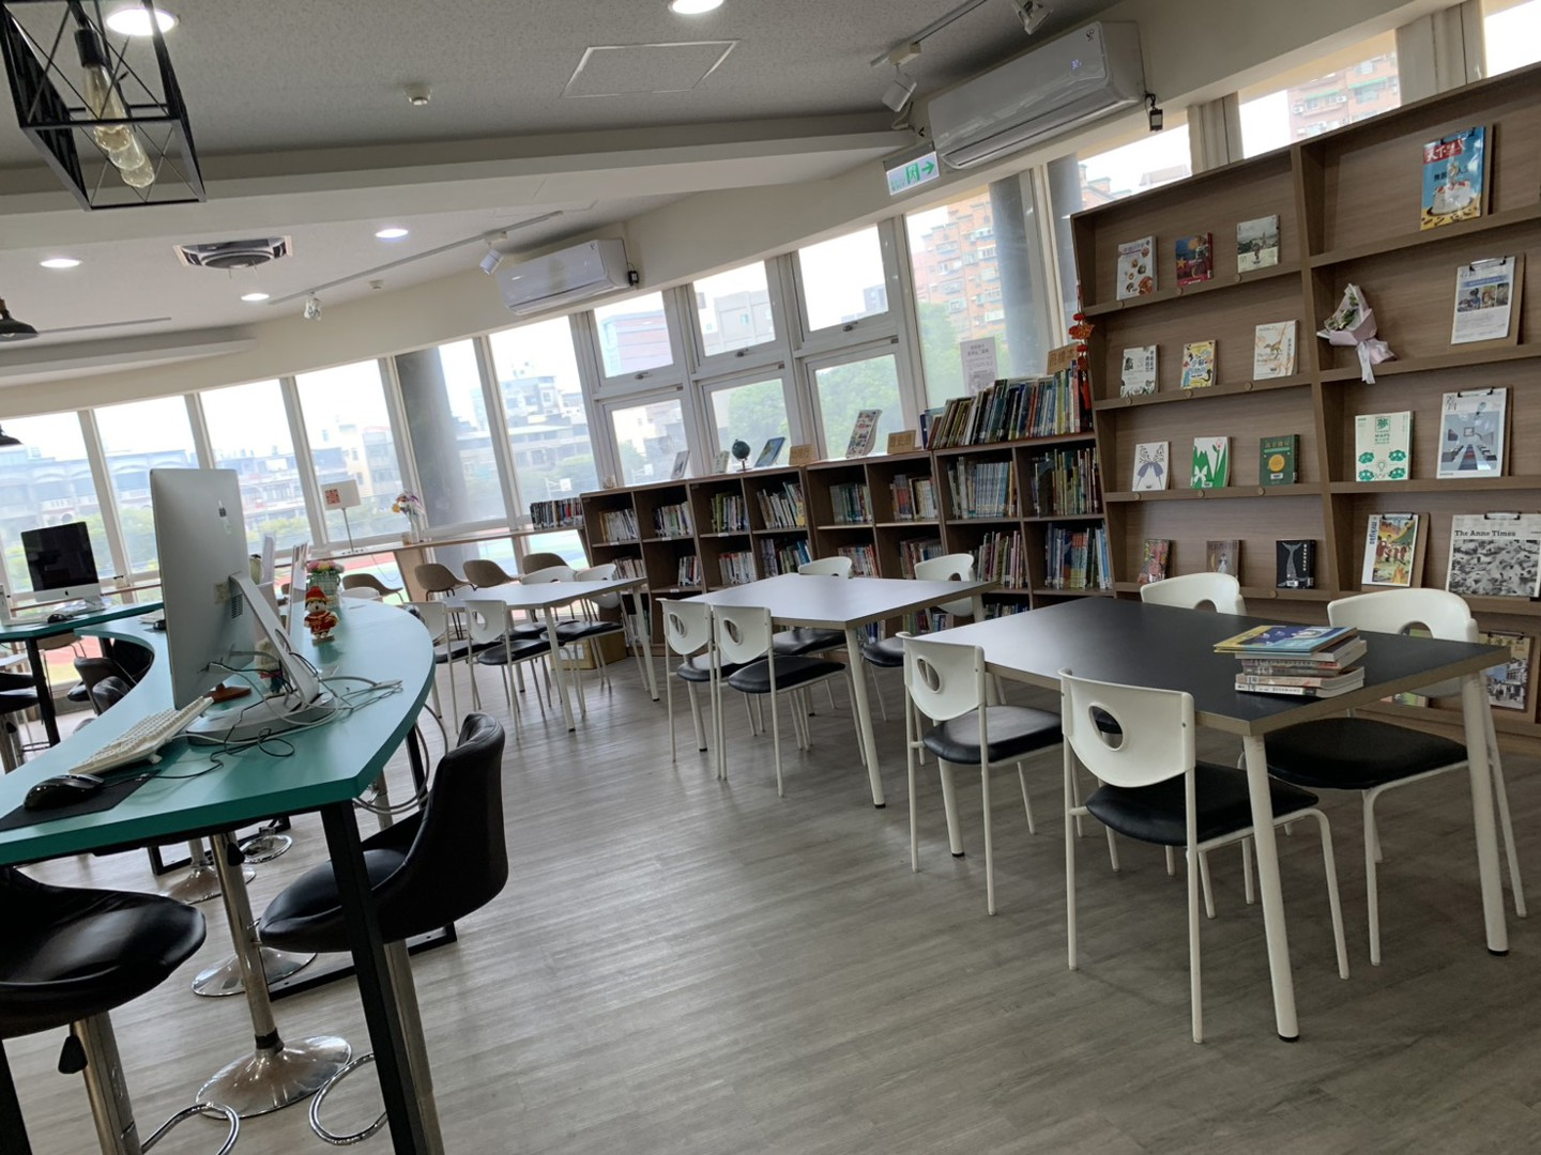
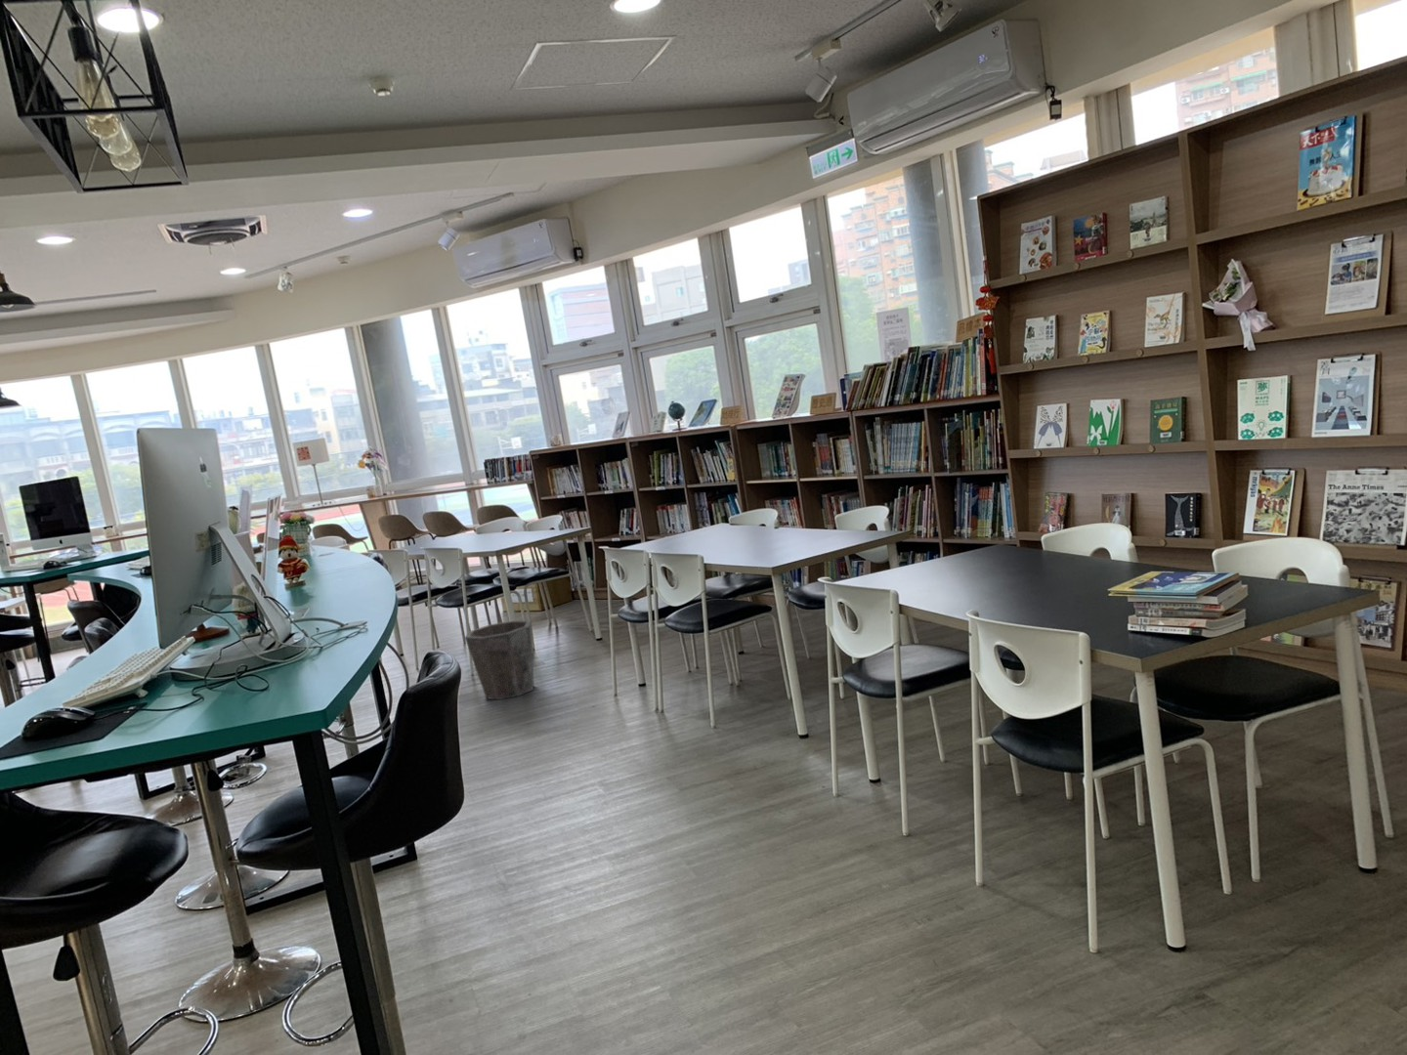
+ waste bin [464,619,535,700]
